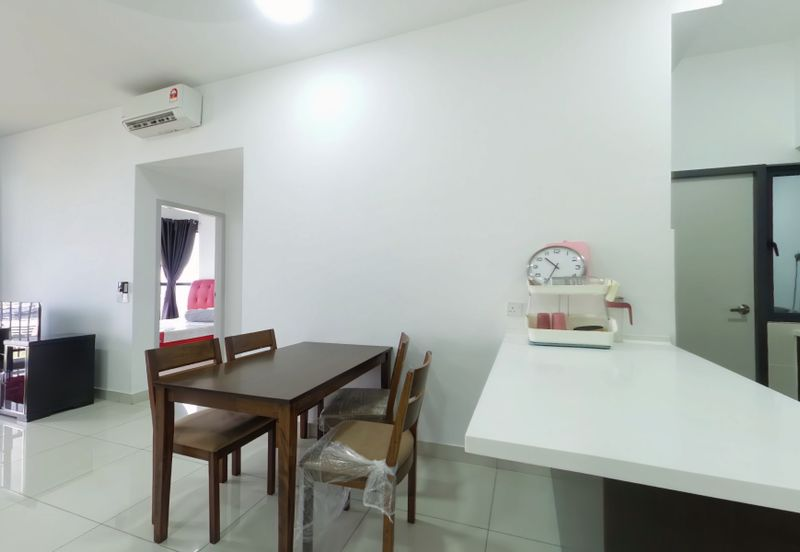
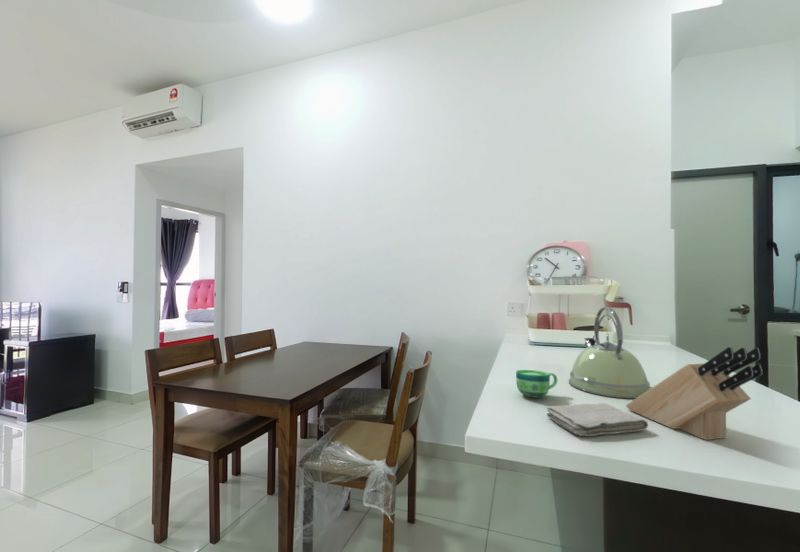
+ knife block [625,346,764,441]
+ kettle [568,306,651,400]
+ washcloth [546,402,649,437]
+ cup [515,369,558,398]
